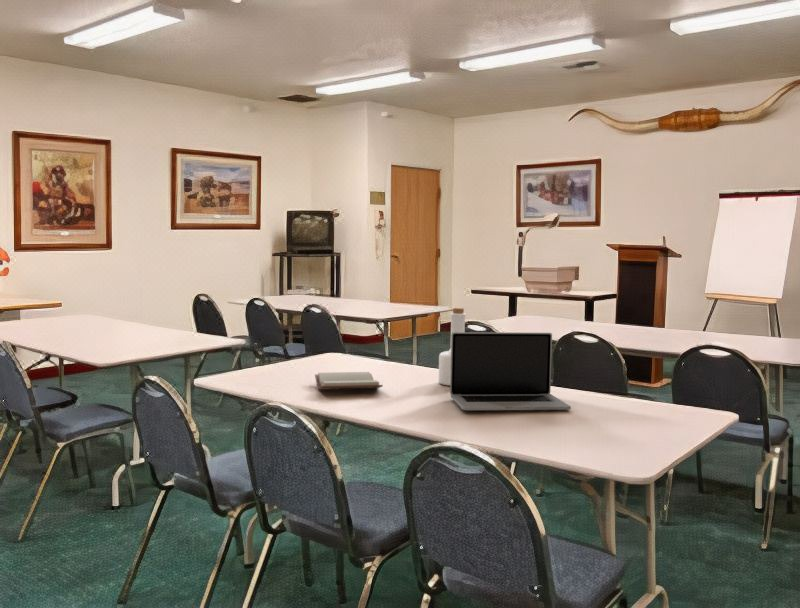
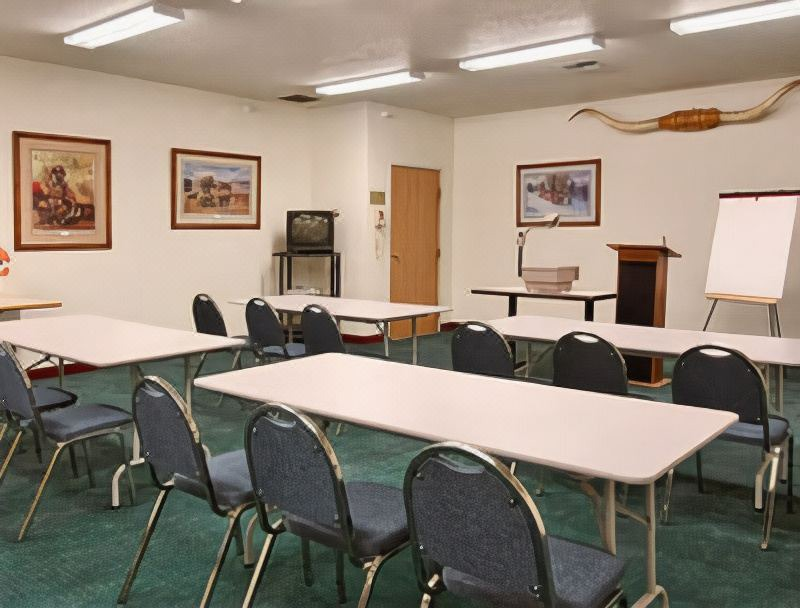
- laptop [449,331,572,412]
- bottle [438,307,468,386]
- paperback book [314,371,384,391]
